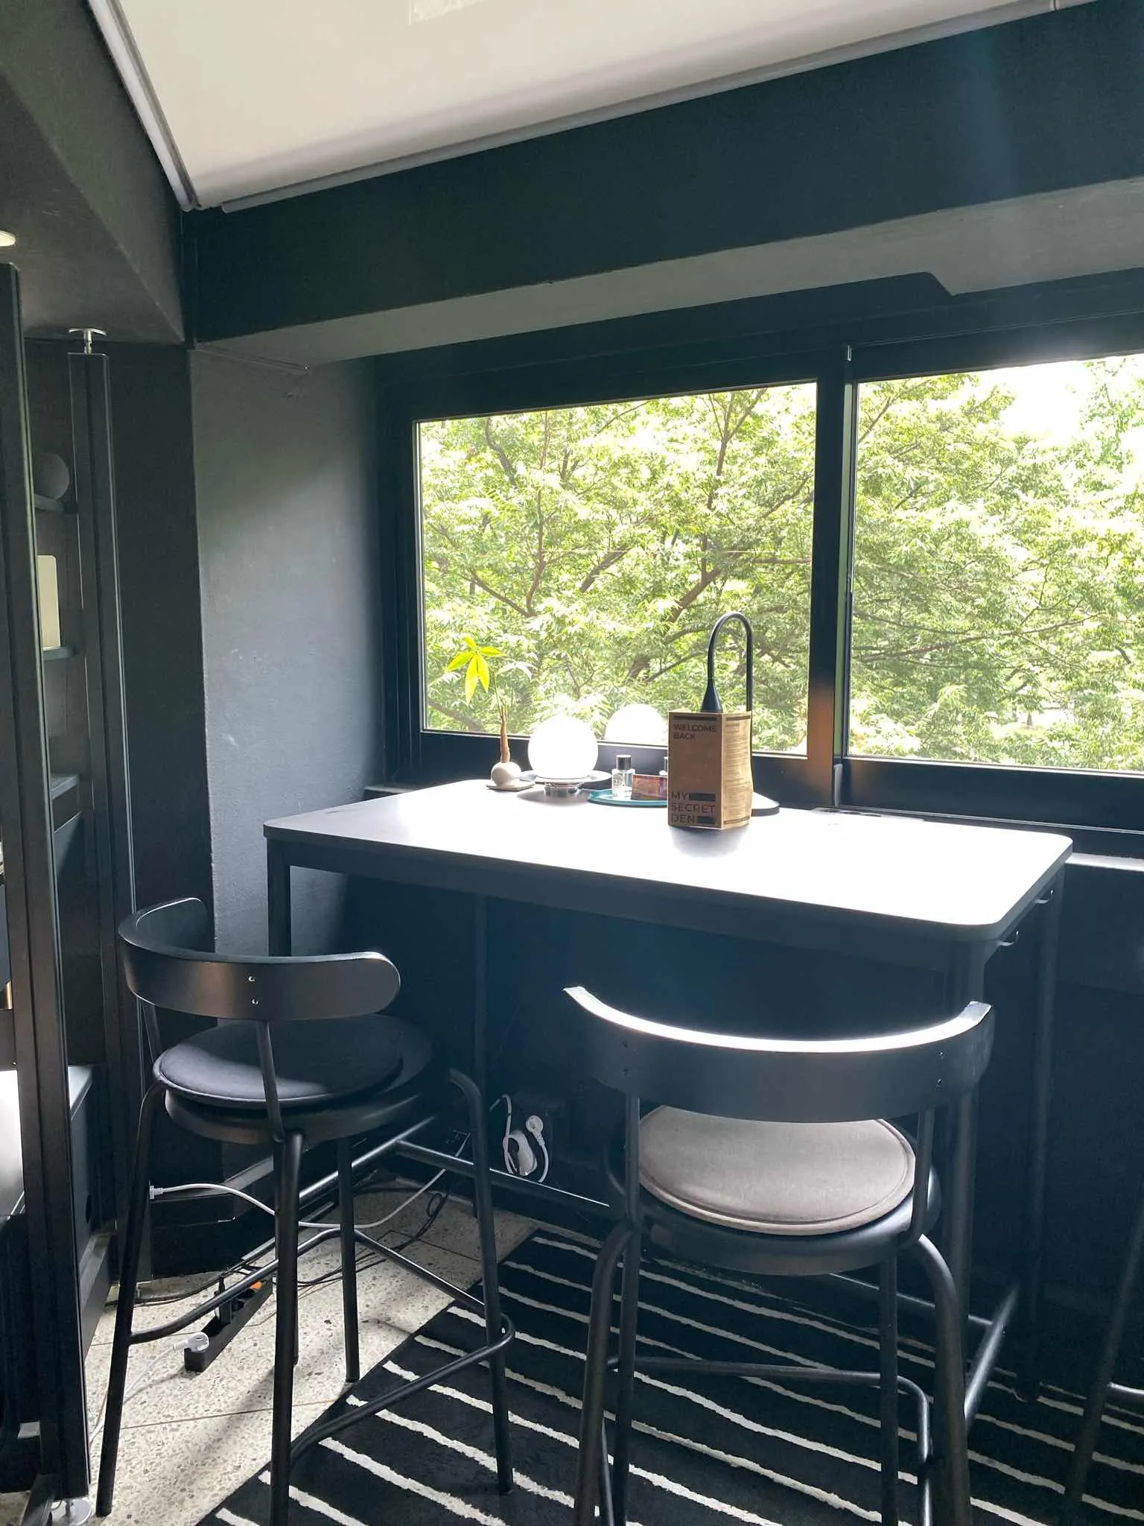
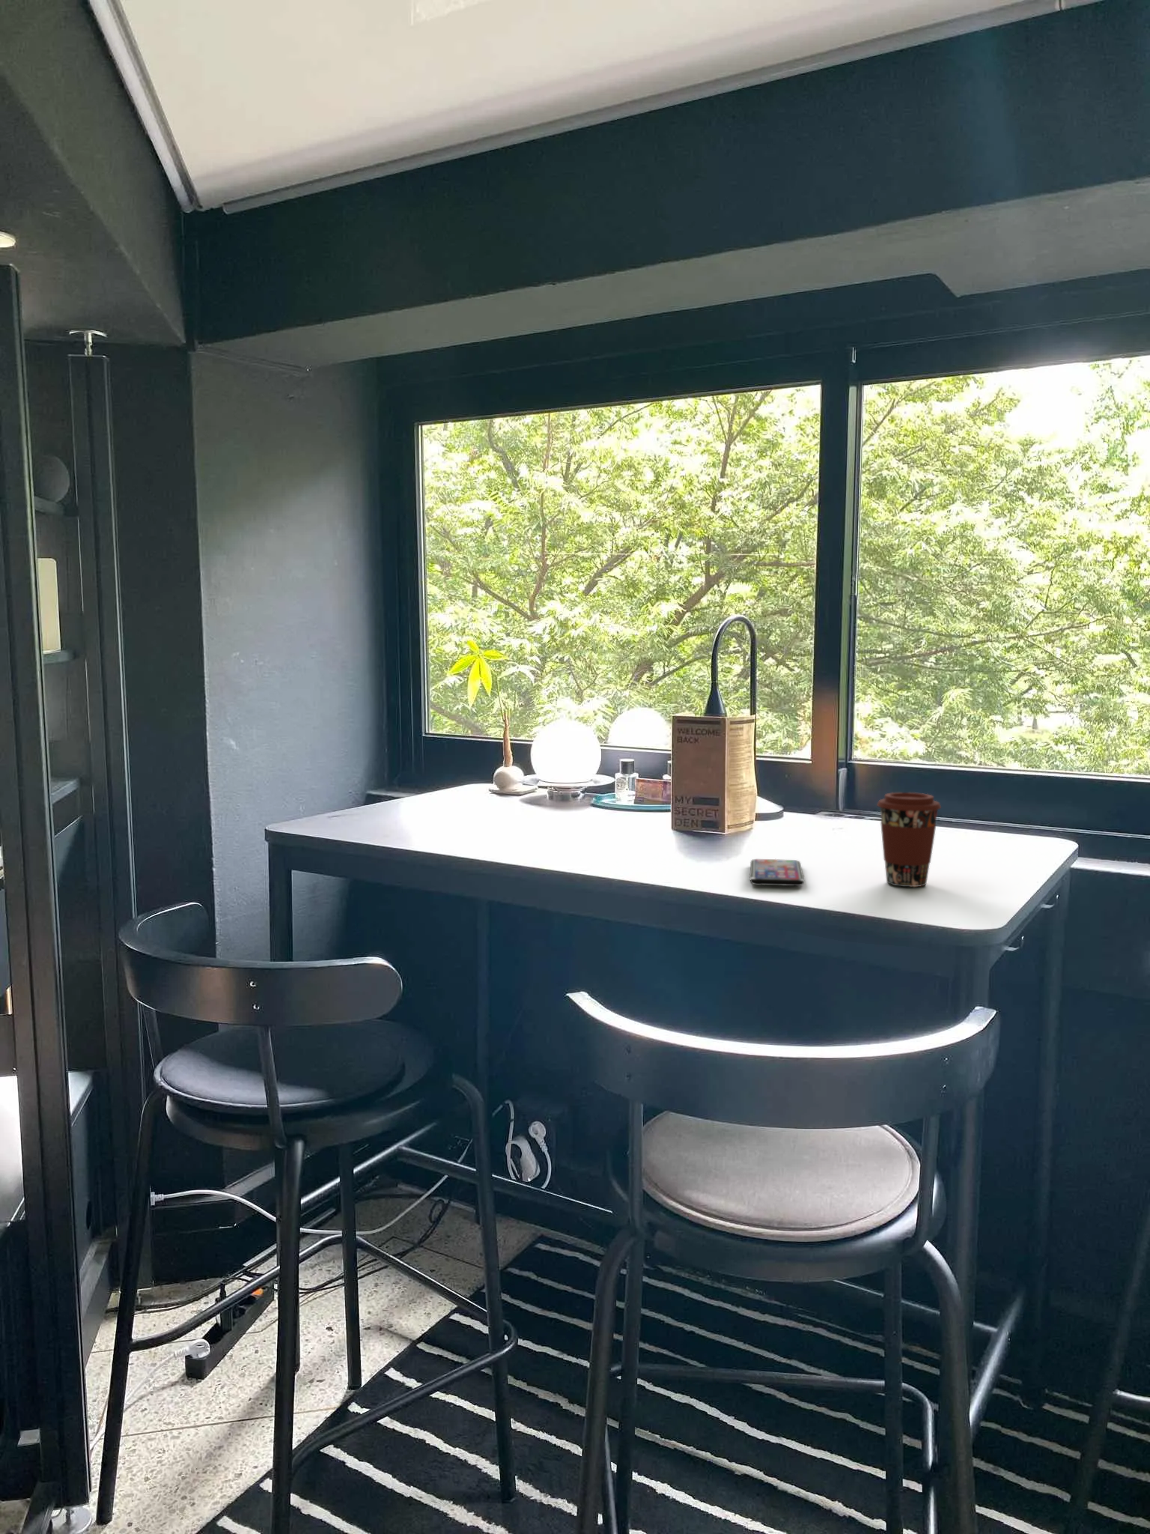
+ smartphone [749,859,805,887]
+ coffee cup [876,791,942,888]
